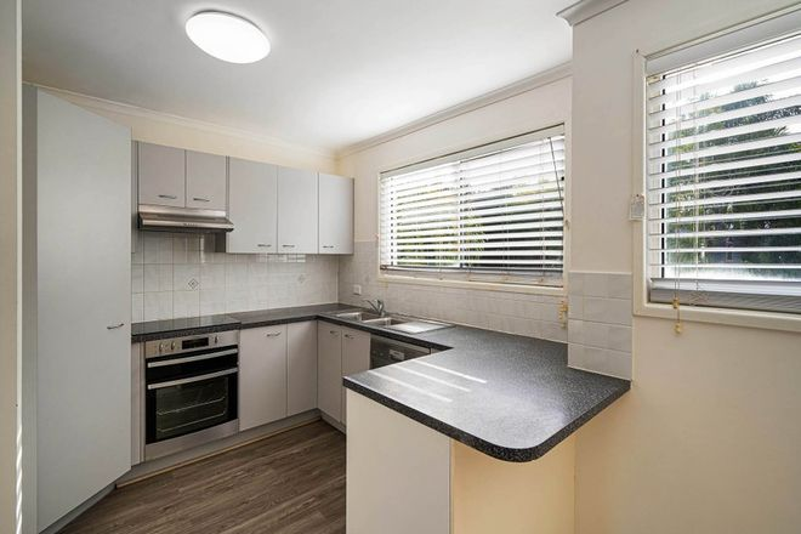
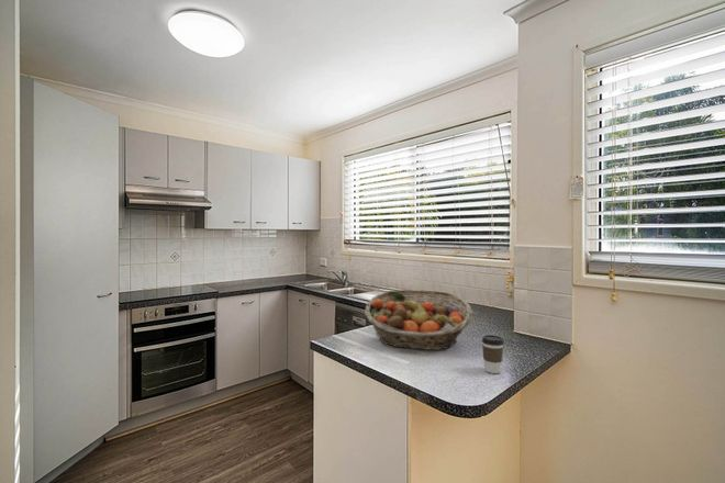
+ fruit basket [364,289,473,351]
+ coffee cup [481,334,505,374]
